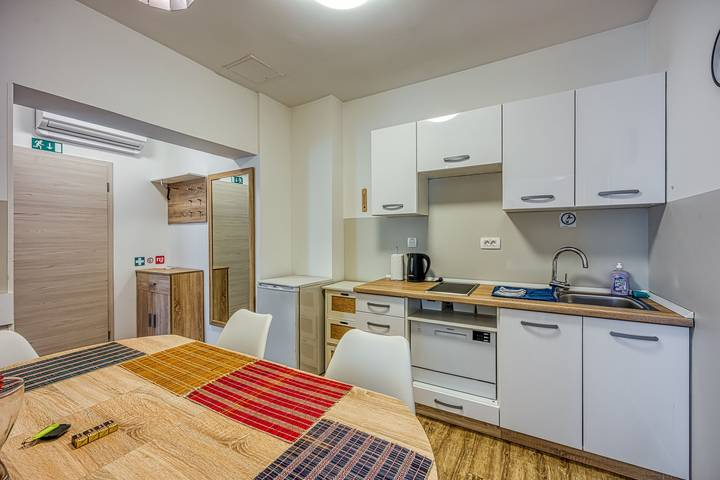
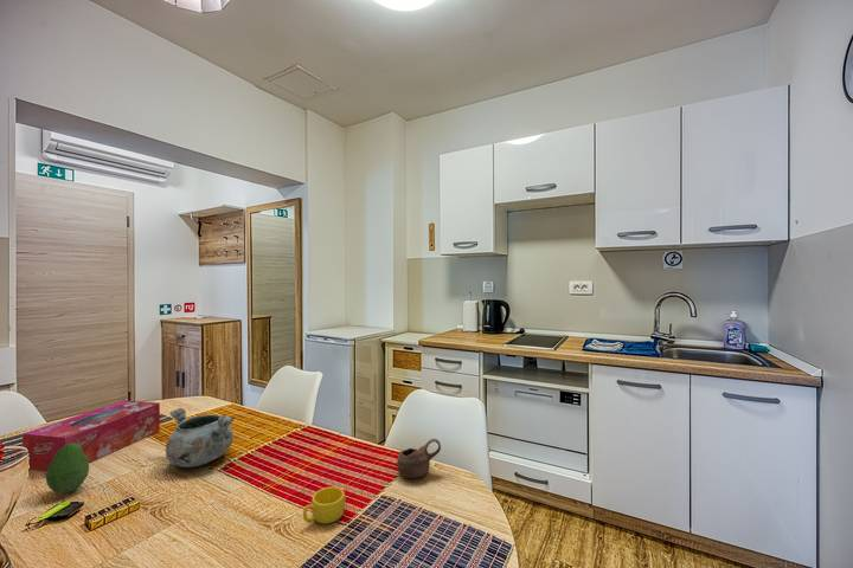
+ fruit [45,443,90,495]
+ cup [396,438,442,479]
+ cup [302,486,346,524]
+ tissue box [21,400,161,472]
+ decorative bowl [165,407,236,469]
